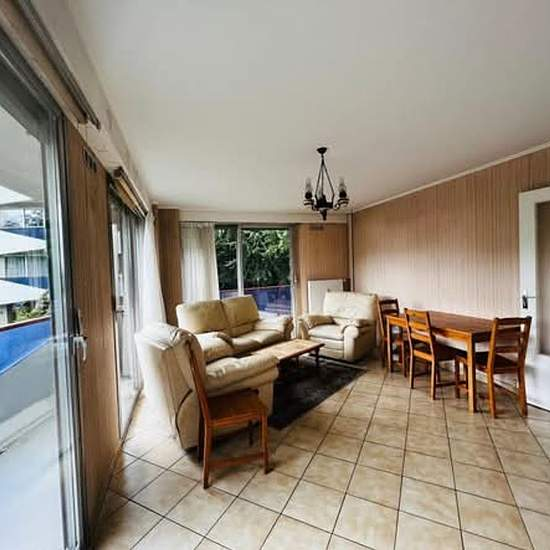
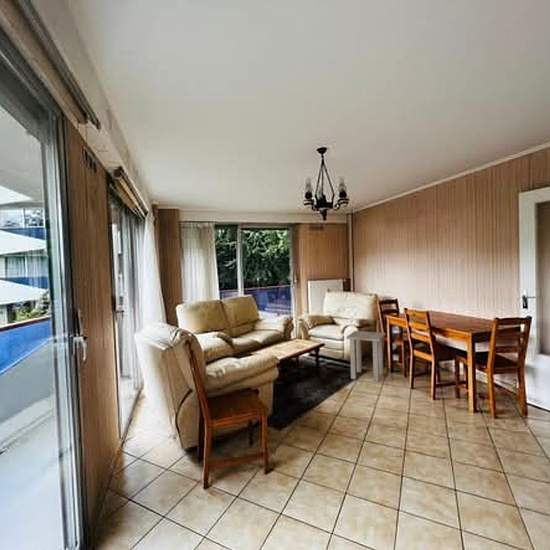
+ side table [345,330,386,383]
